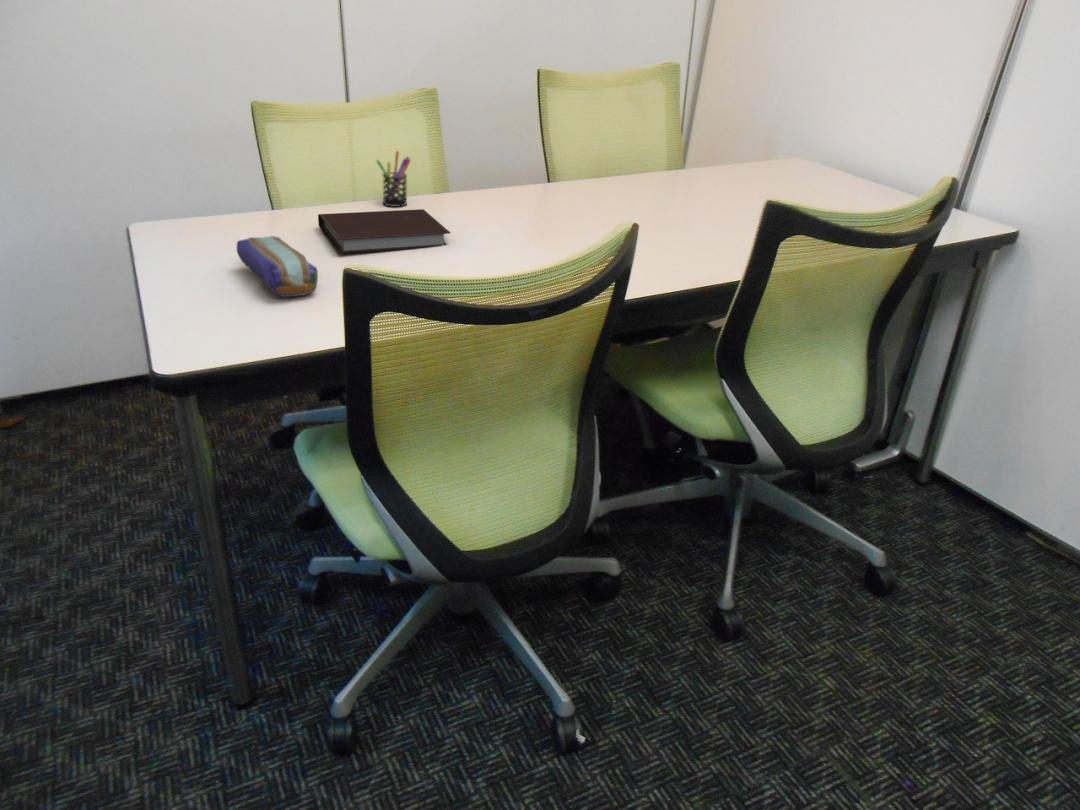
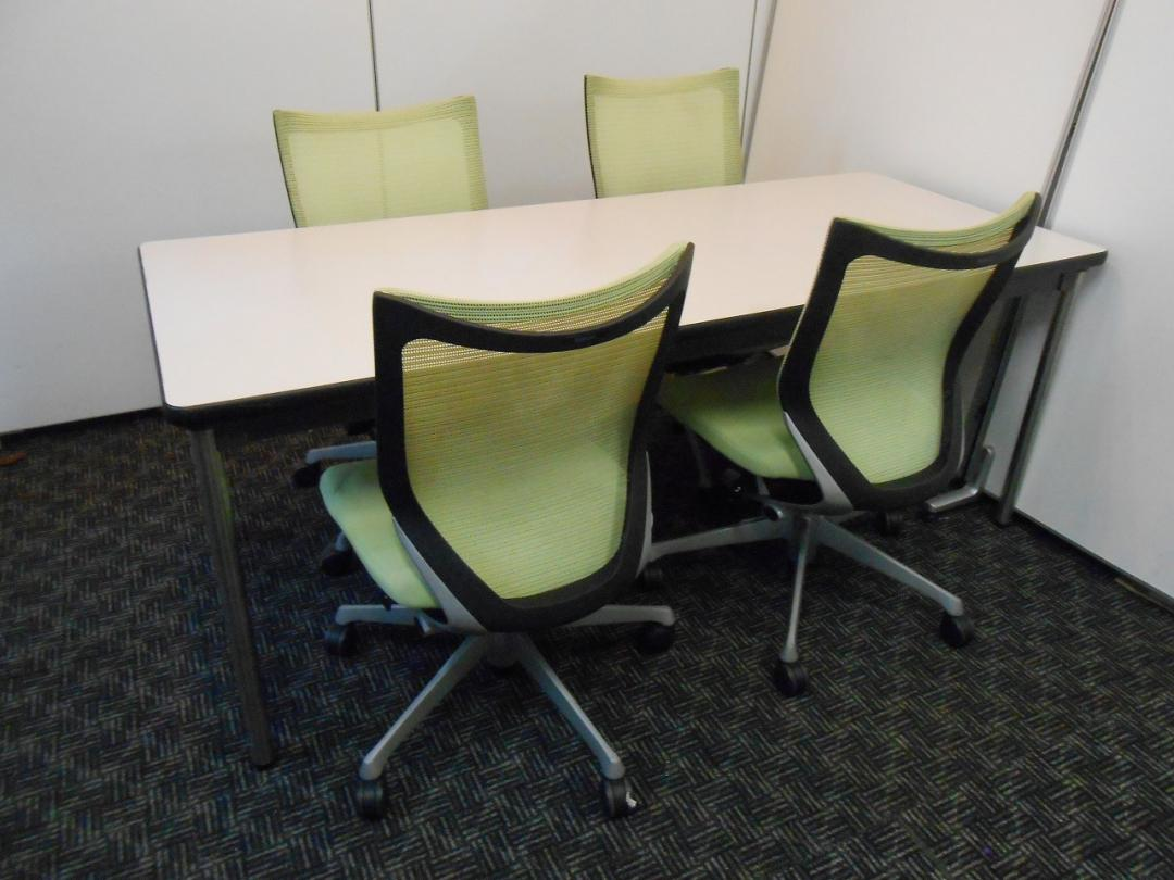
- pen holder [375,150,412,208]
- notebook [317,208,451,254]
- pencil case [236,235,319,298]
